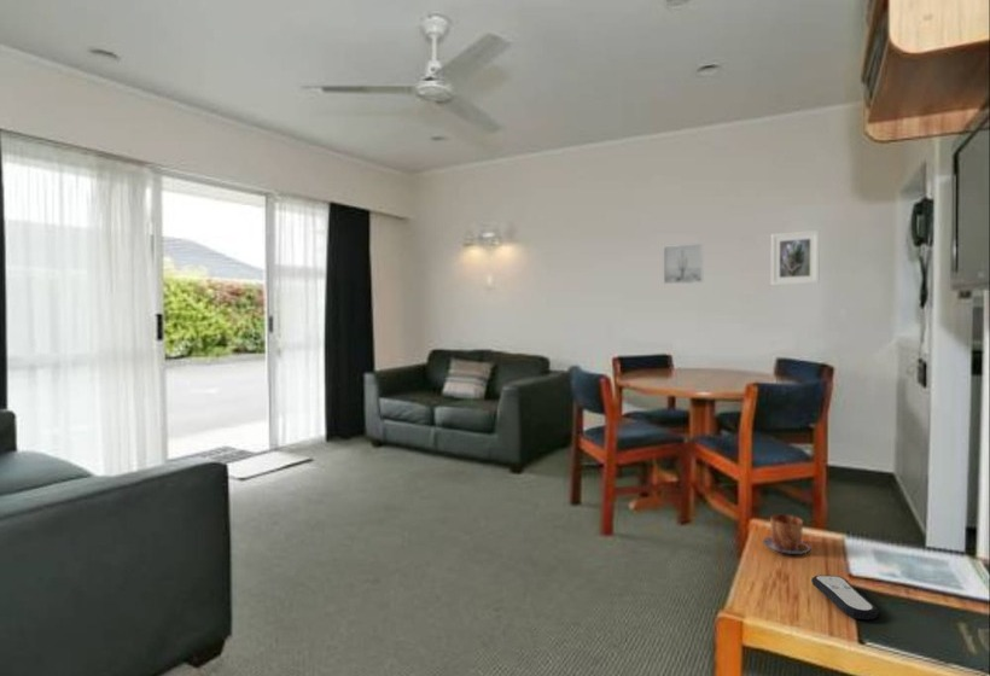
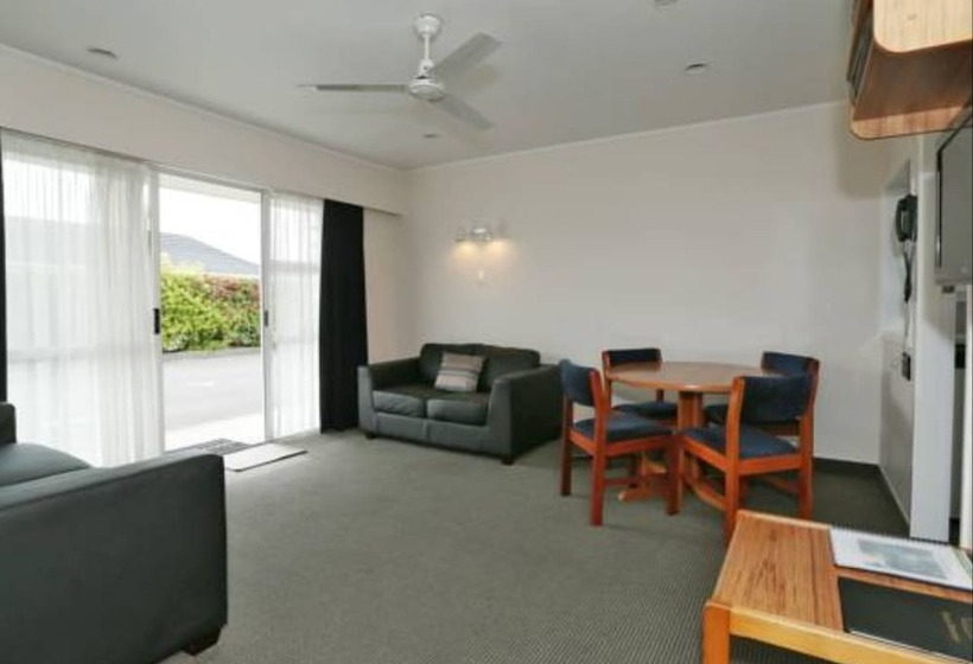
- wall art [663,243,704,285]
- remote control [810,575,880,620]
- mug [761,513,811,555]
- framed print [770,229,821,286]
